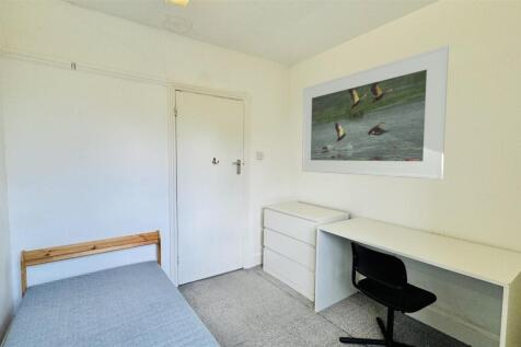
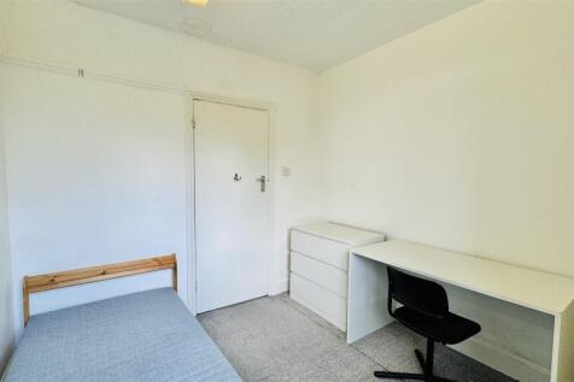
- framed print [301,44,450,181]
